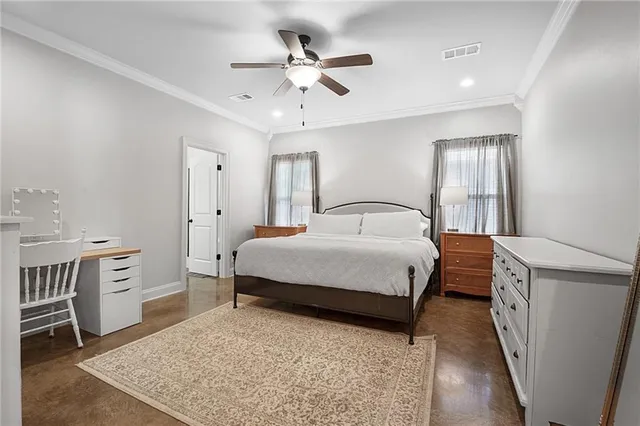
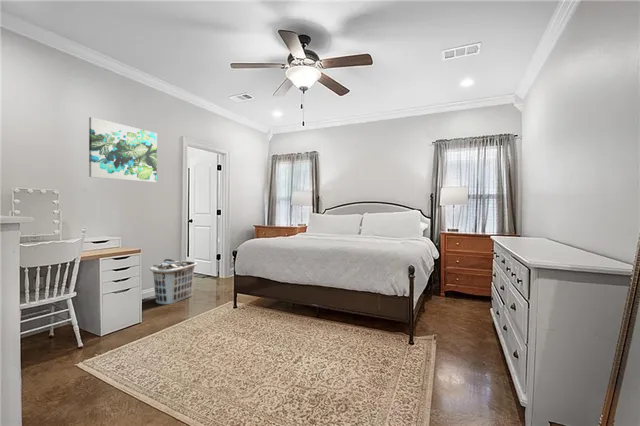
+ clothes hamper [149,258,198,305]
+ wall art [88,116,158,183]
